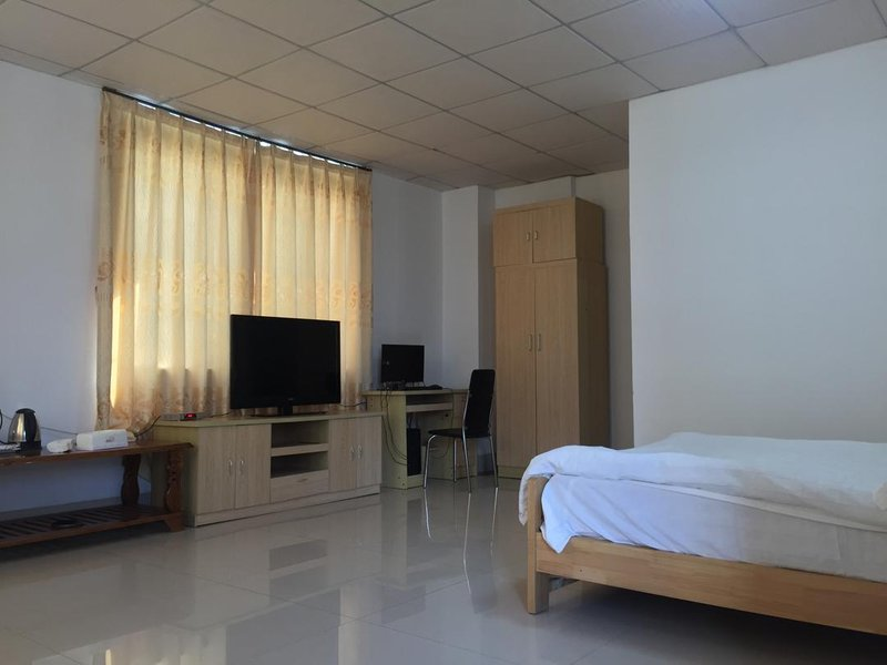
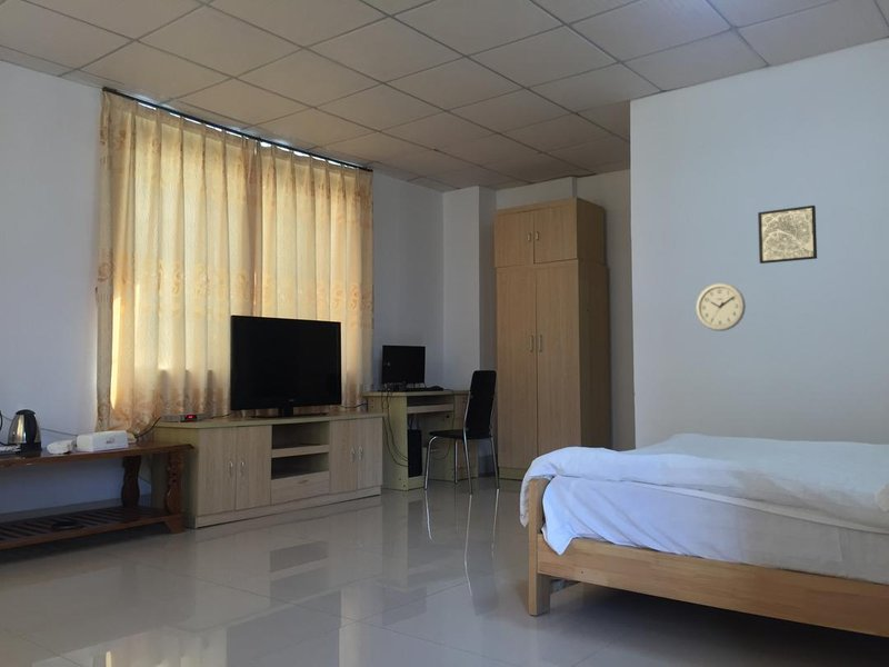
+ wall art [757,205,818,265]
+ wall clock [695,282,747,332]
